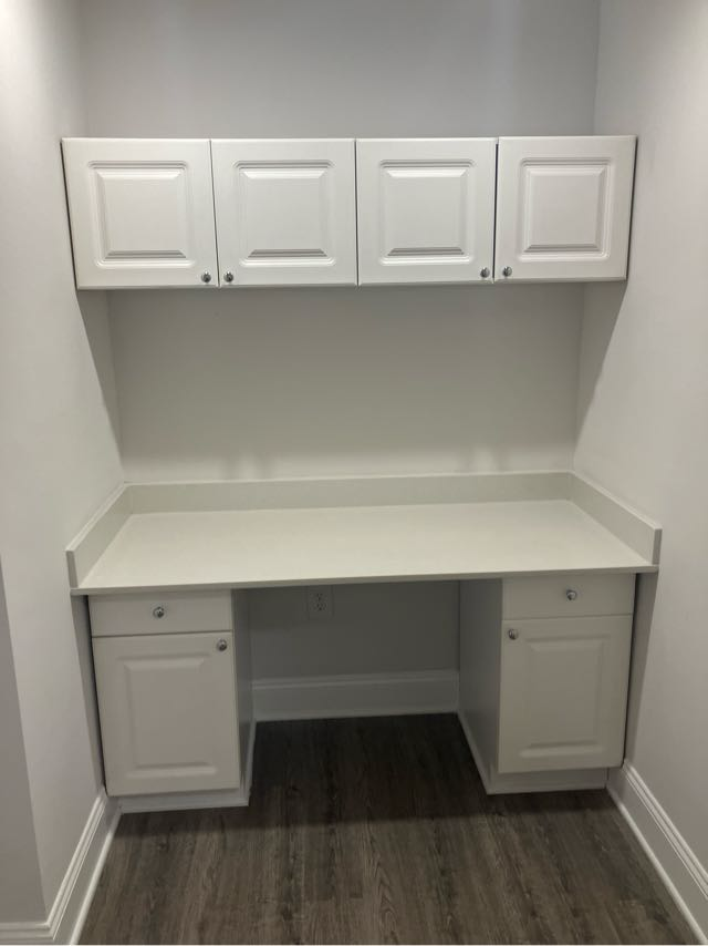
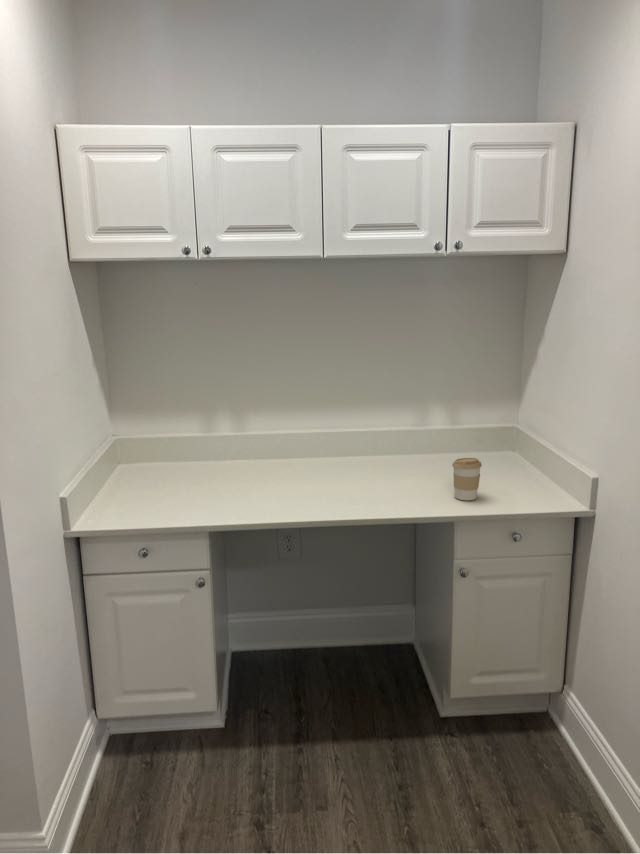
+ coffee cup [451,457,483,501]
